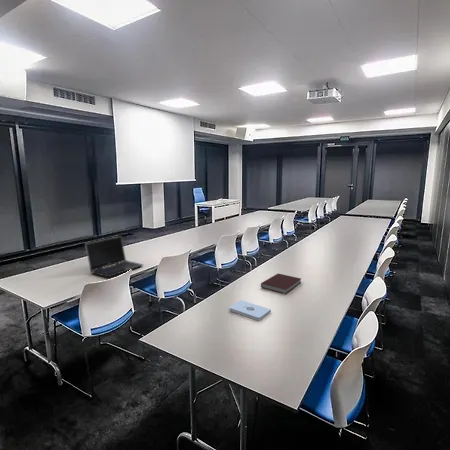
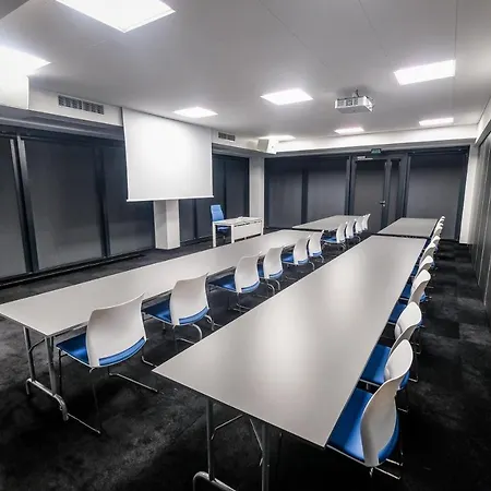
- laptop computer [84,235,144,278]
- notebook [260,273,302,295]
- notepad [228,299,272,321]
